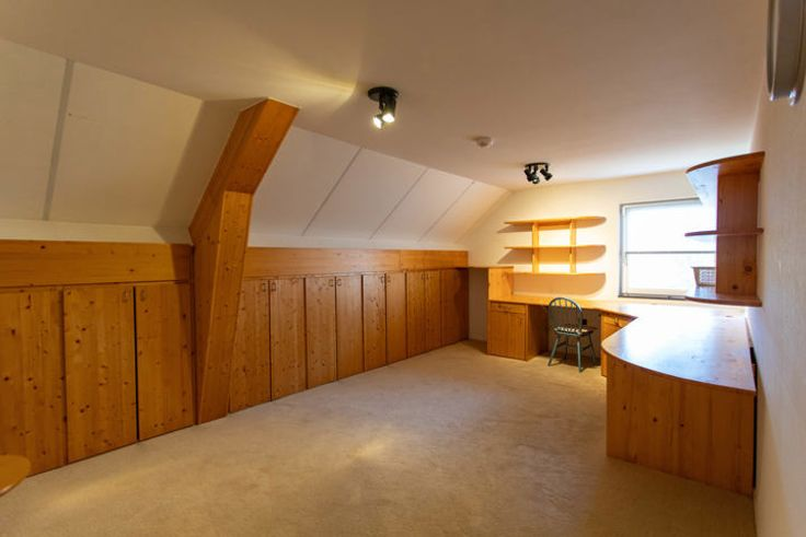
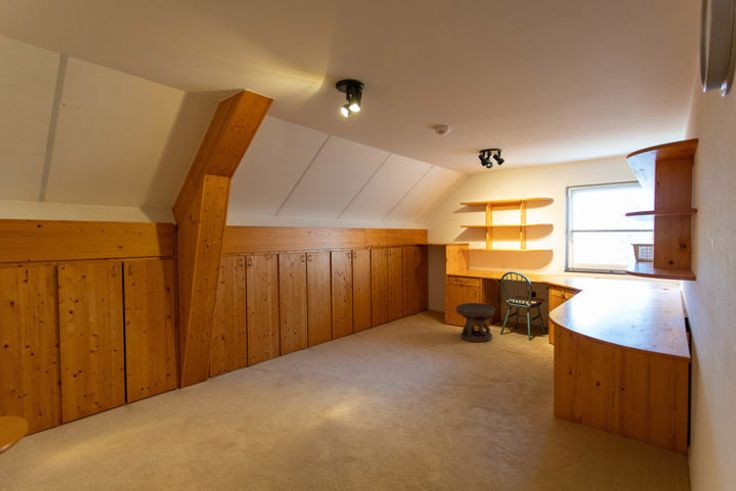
+ side table [455,302,496,343]
